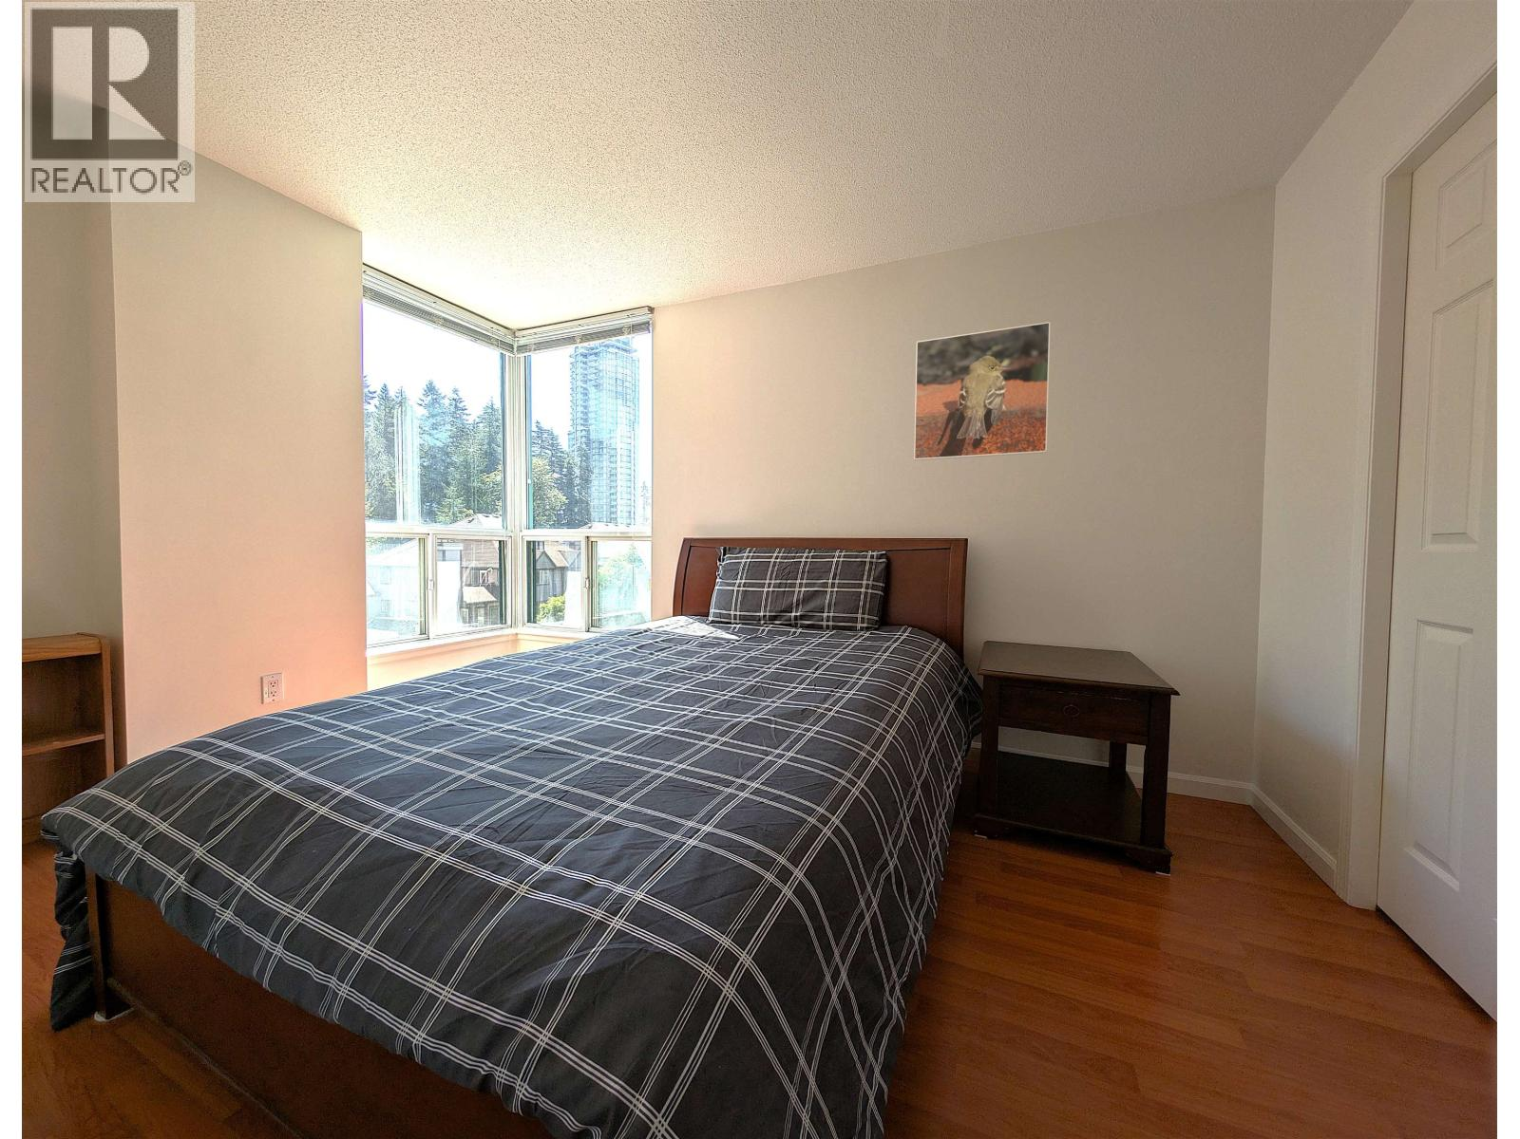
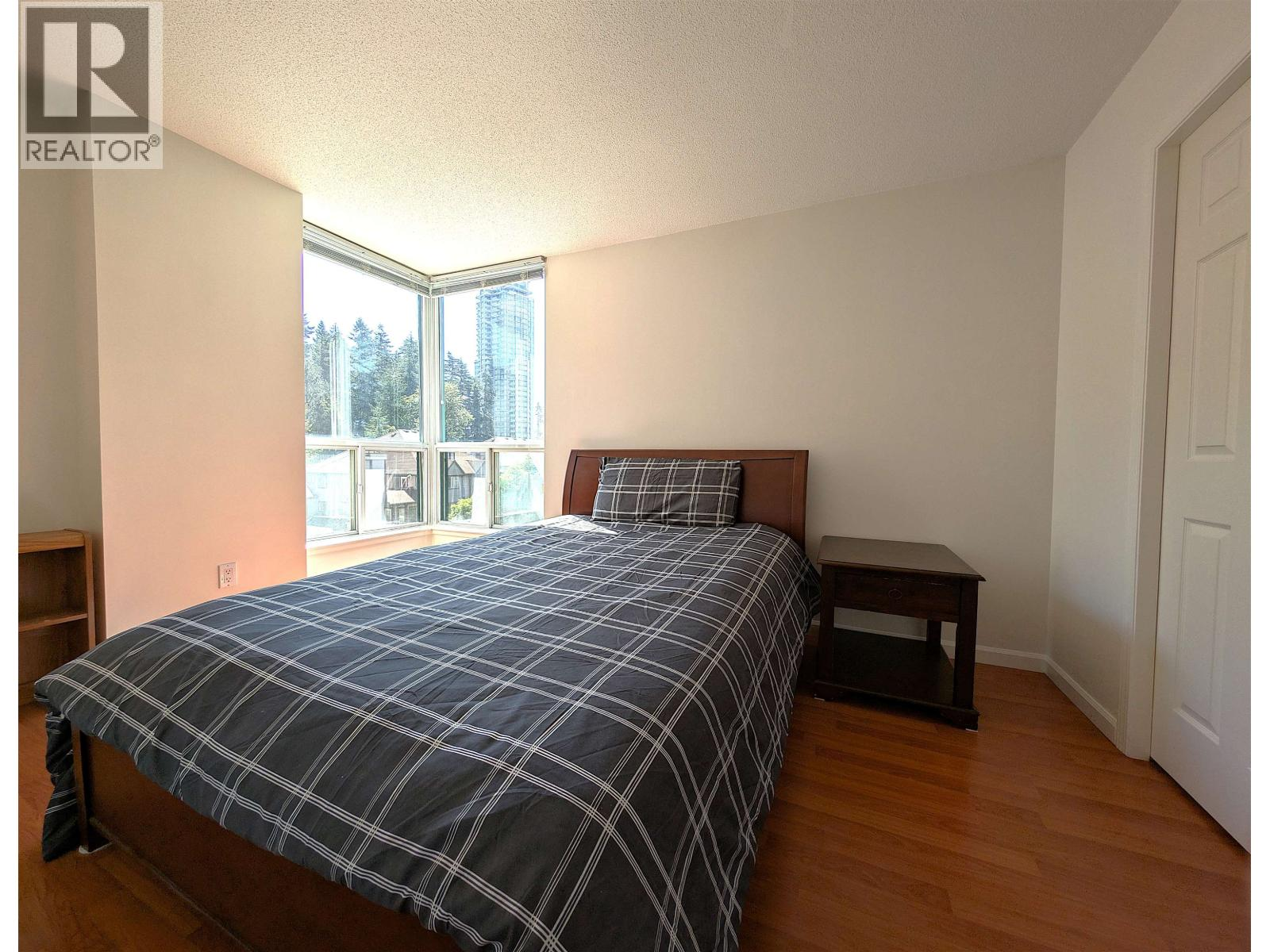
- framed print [913,321,1051,462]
